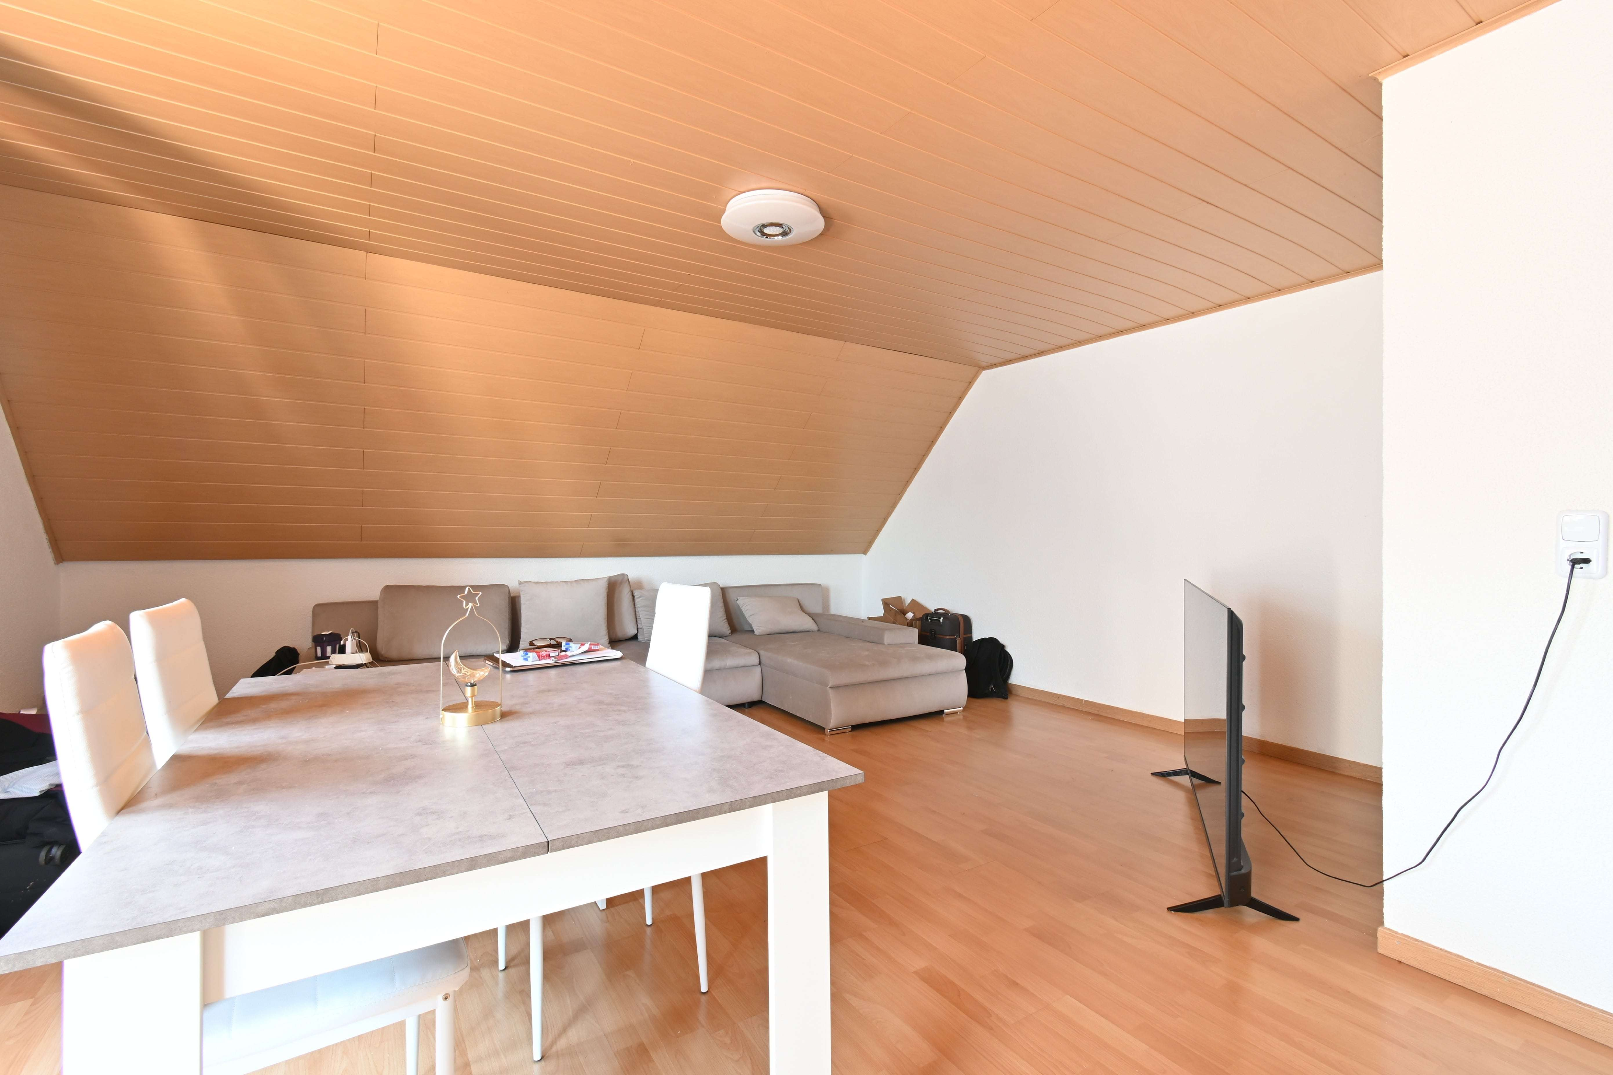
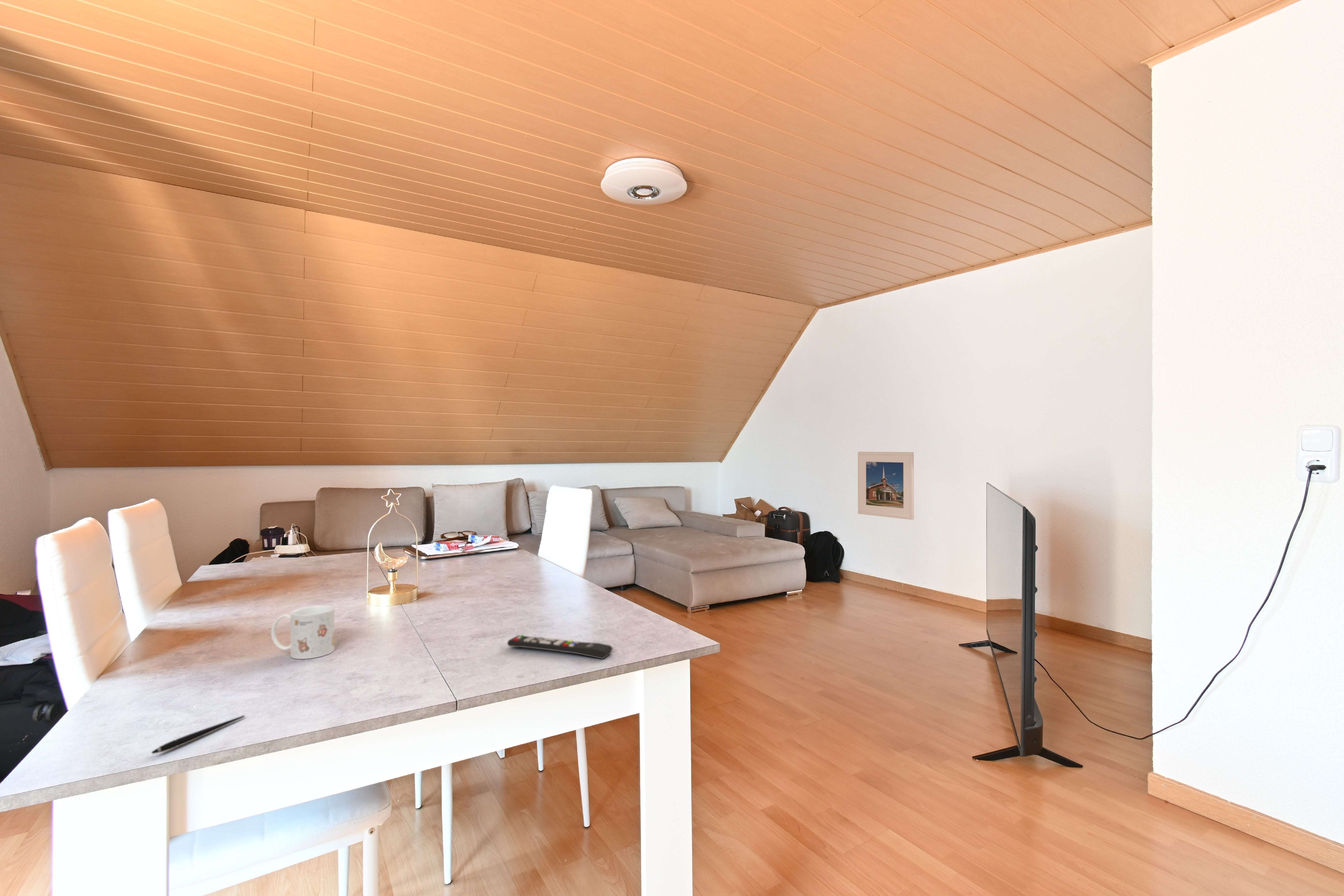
+ pen [151,715,245,754]
+ mug [271,605,335,659]
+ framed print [857,451,914,520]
+ remote control [507,635,613,659]
